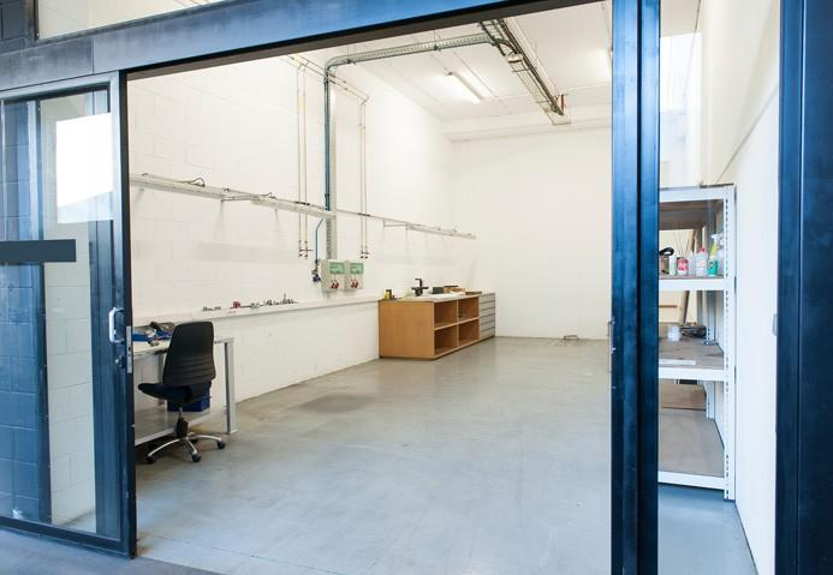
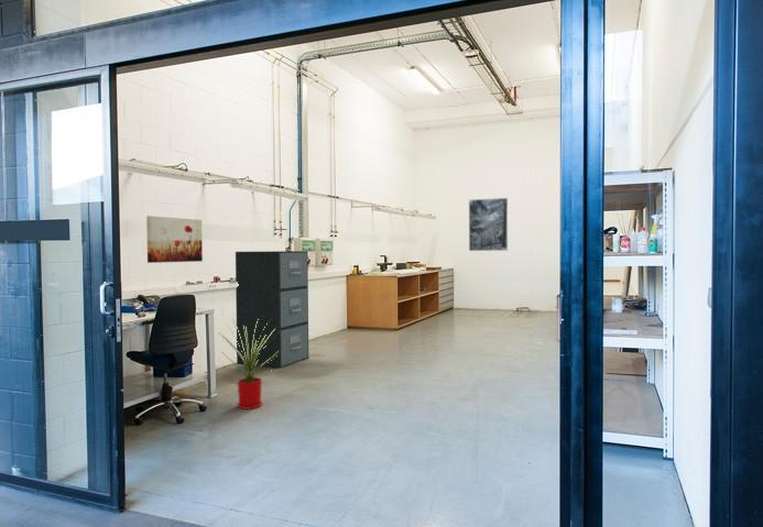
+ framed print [468,197,509,252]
+ wall art [145,215,204,264]
+ filing cabinet [235,250,309,370]
+ house plant [214,319,279,410]
